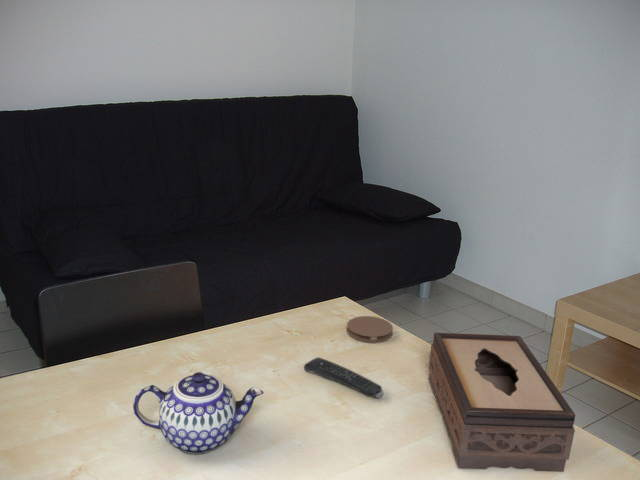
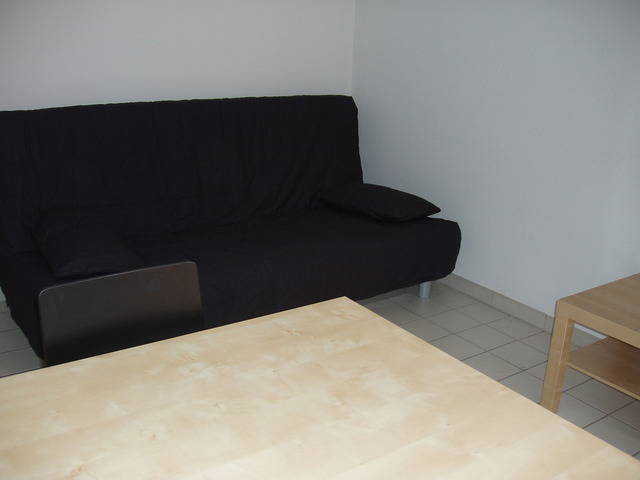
- teapot [132,371,265,456]
- tissue box [428,332,576,473]
- coaster [346,315,394,343]
- remote control [303,356,385,399]
